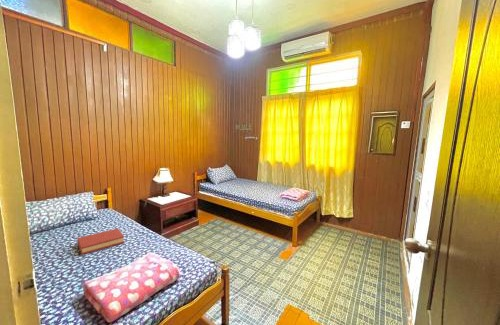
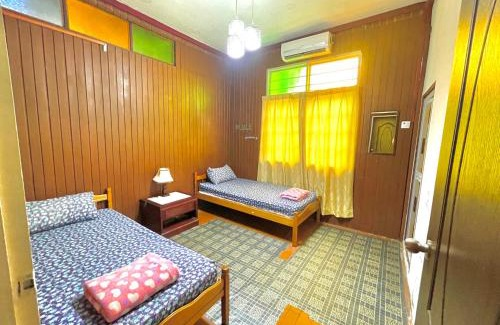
- hardback book [77,227,125,255]
